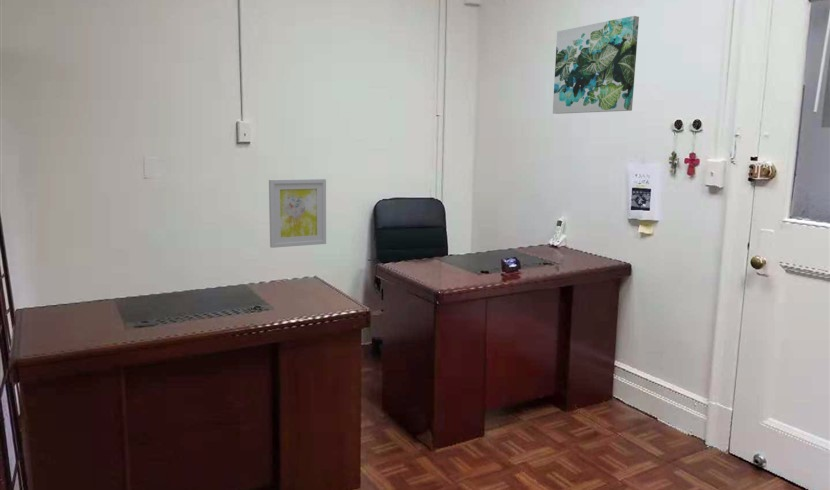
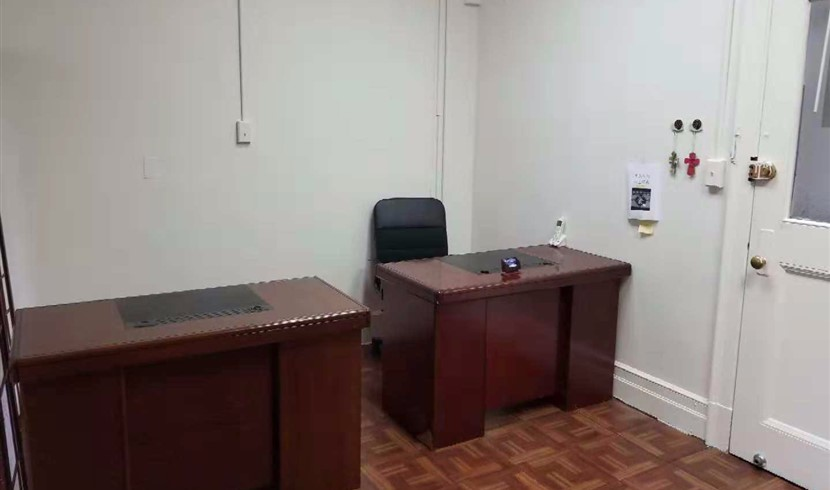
- wall art [268,178,327,249]
- wall art [552,15,640,115]
